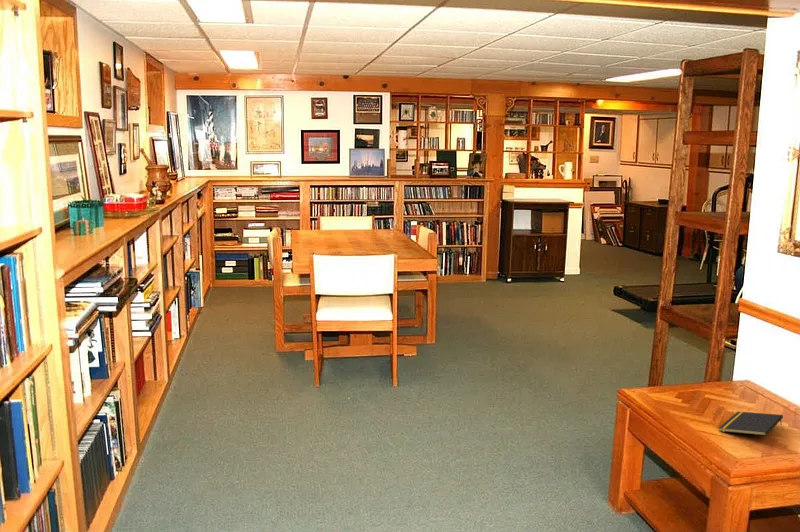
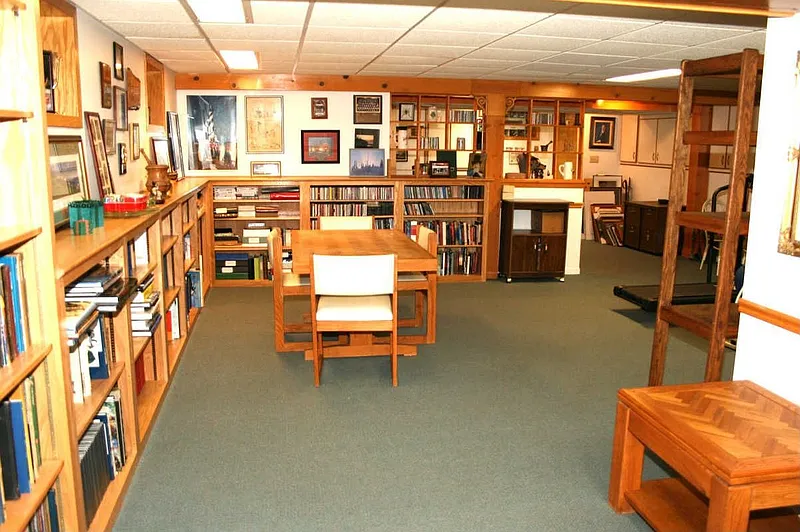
- notepad [718,411,784,437]
